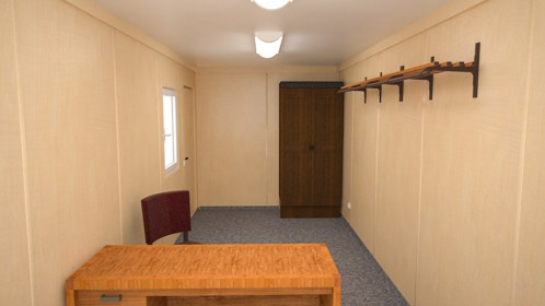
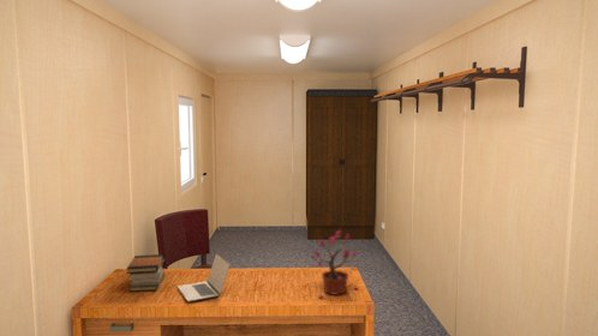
+ potted plant [310,229,360,299]
+ laptop [177,253,231,304]
+ book stack [125,253,166,293]
